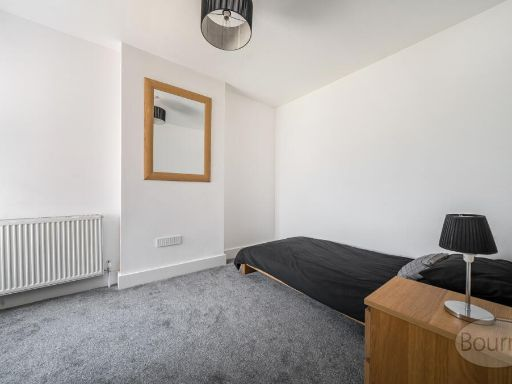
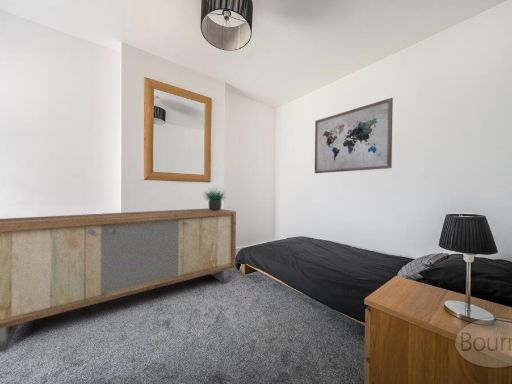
+ sideboard [0,207,237,353]
+ potted plant [202,183,226,211]
+ wall art [314,97,394,174]
